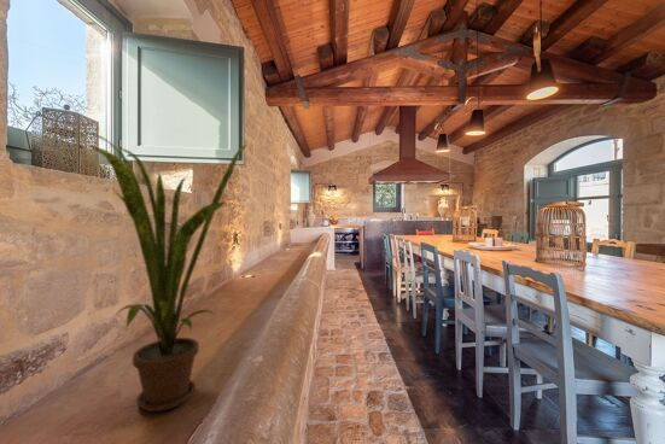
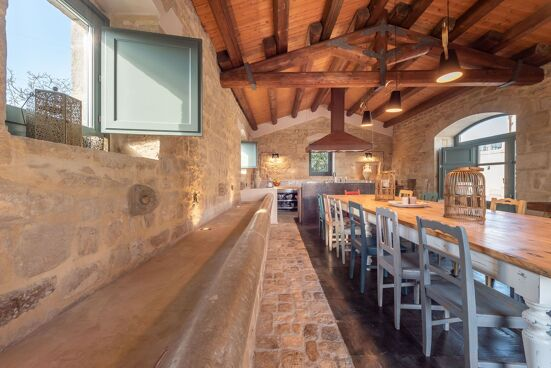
- house plant [83,130,247,413]
